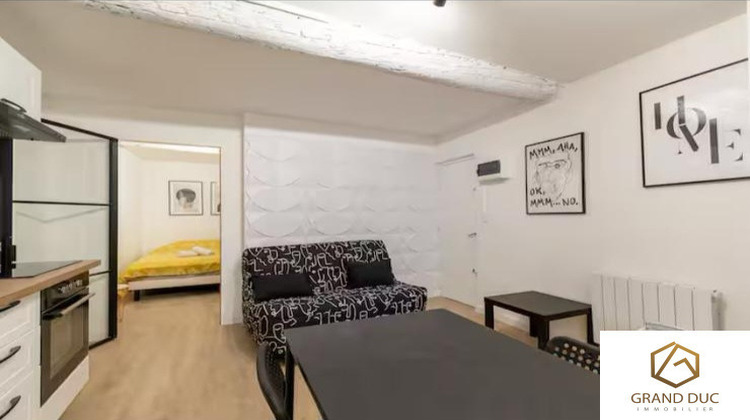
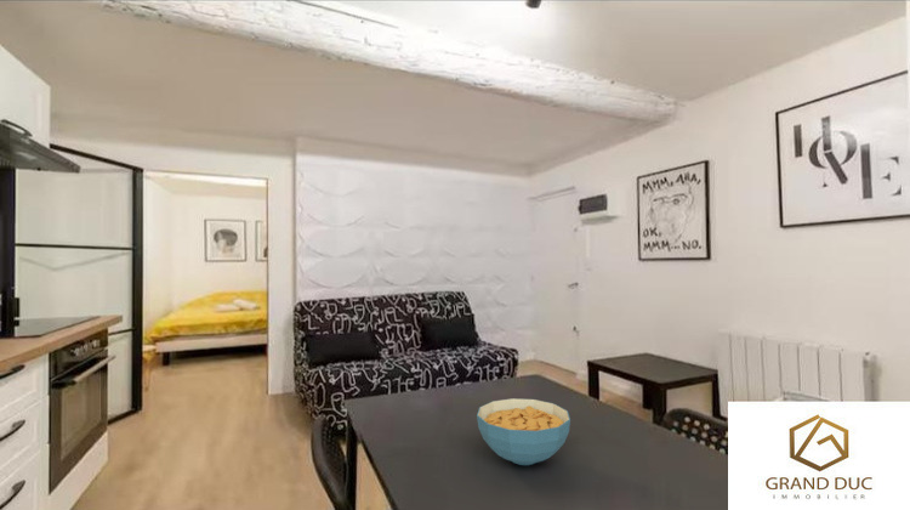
+ cereal bowl [476,397,571,466]
